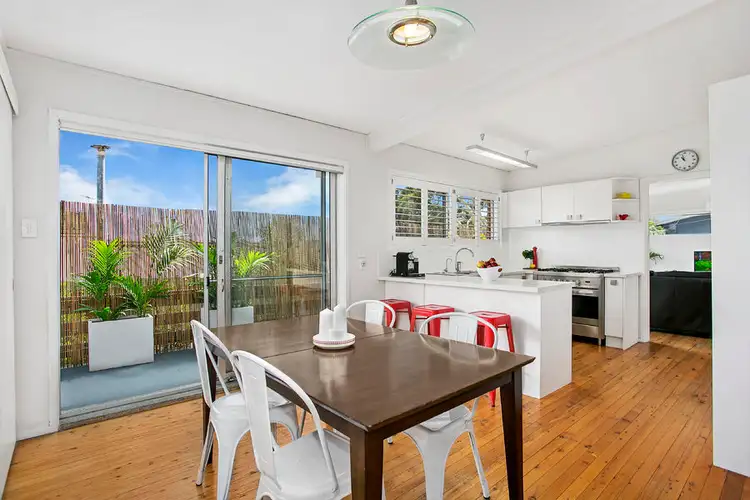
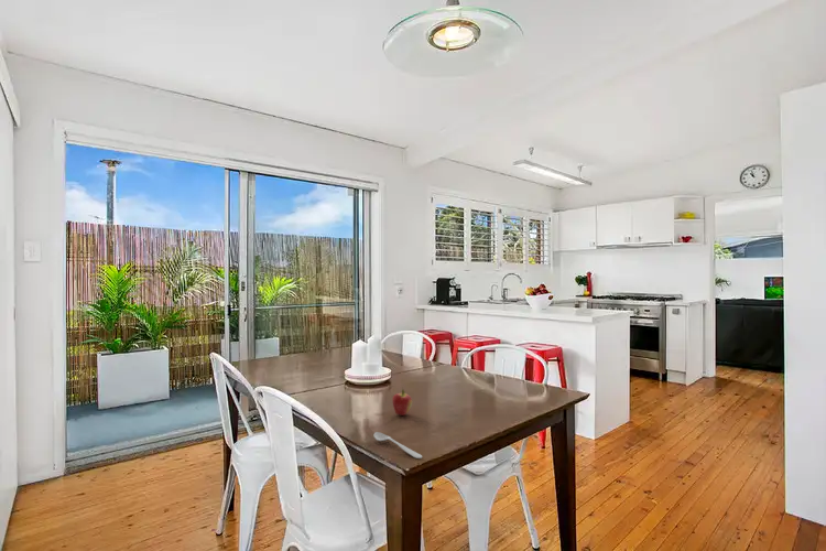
+ fruit [391,387,413,417]
+ spoon [372,431,423,460]
